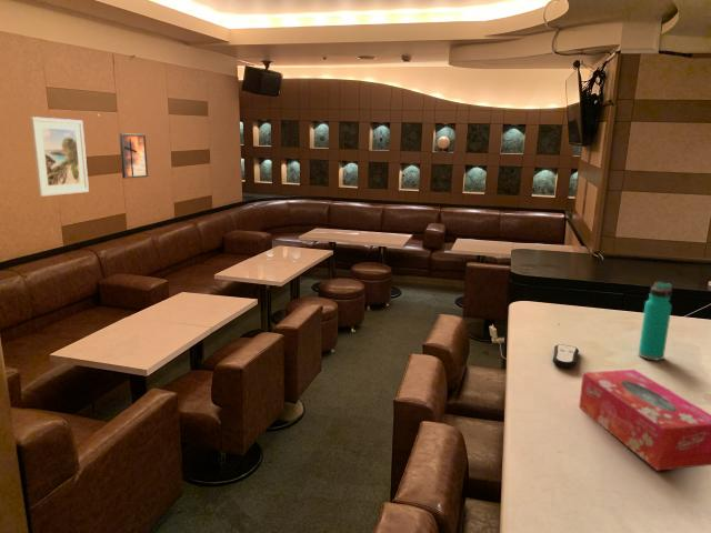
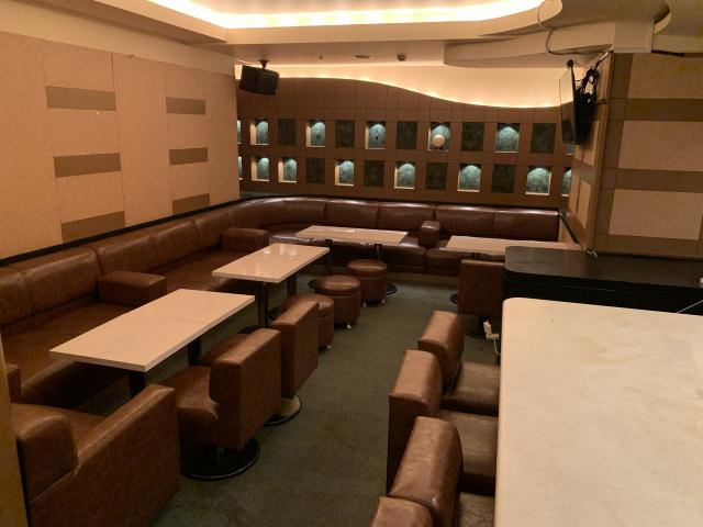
- remote control [552,343,580,369]
- water bottle [637,281,673,361]
- tissue box [578,369,711,472]
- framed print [29,115,90,198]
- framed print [119,132,149,180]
